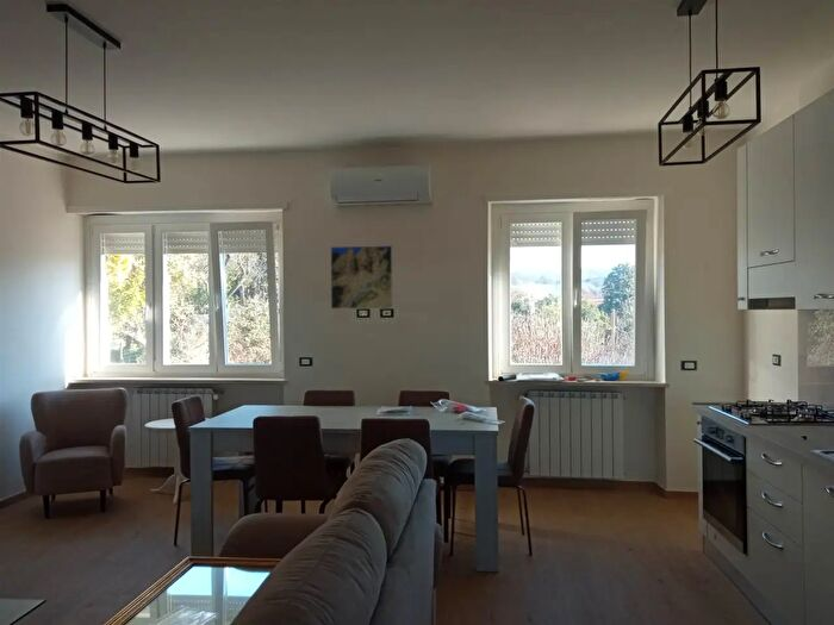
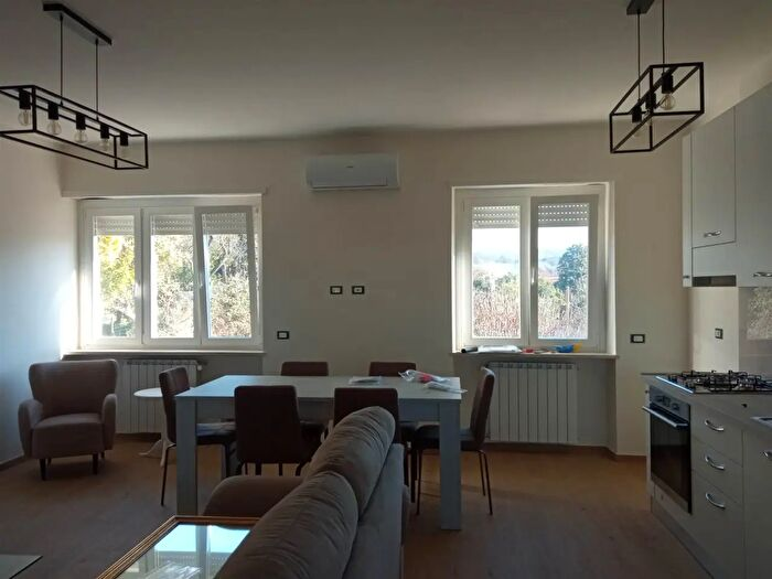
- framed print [330,244,394,310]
